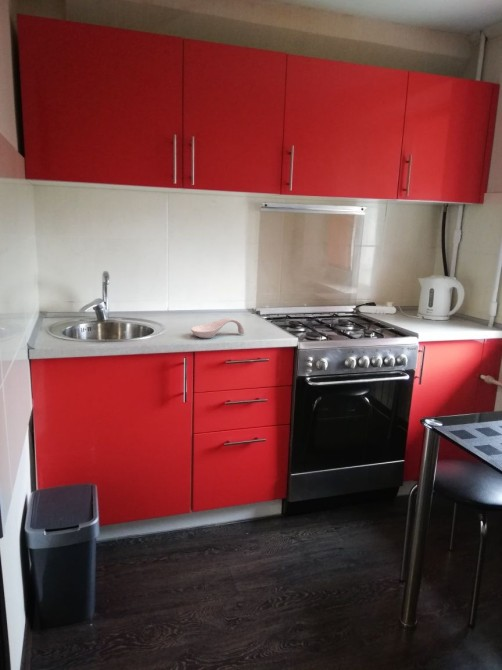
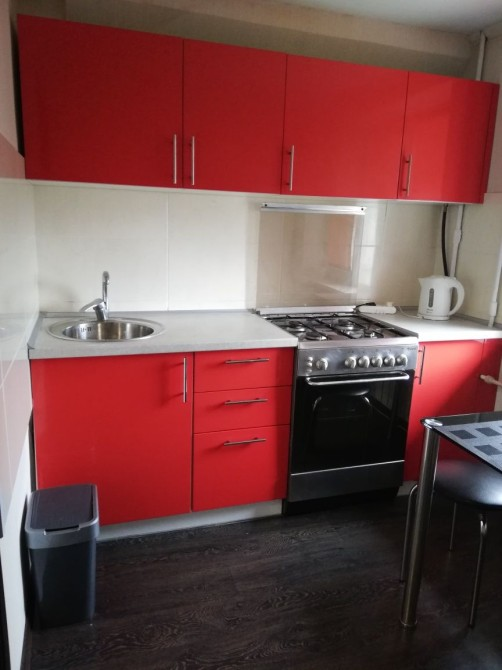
- spoon rest [190,317,245,339]
